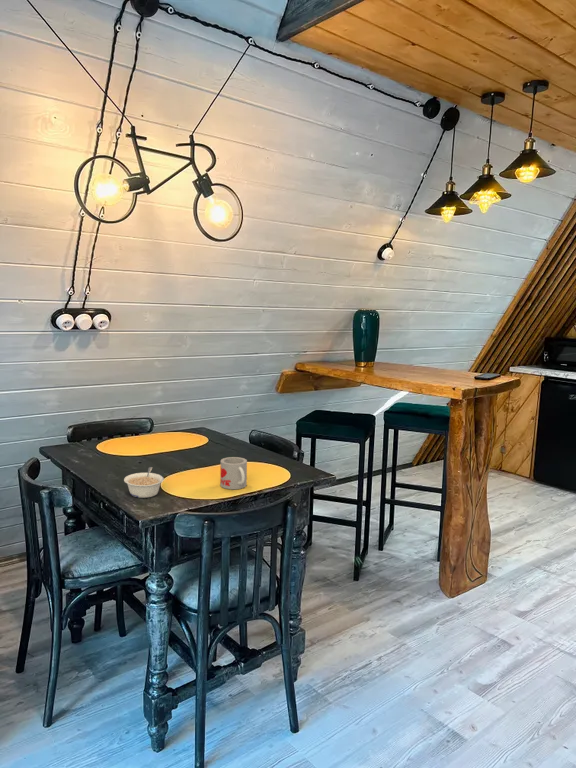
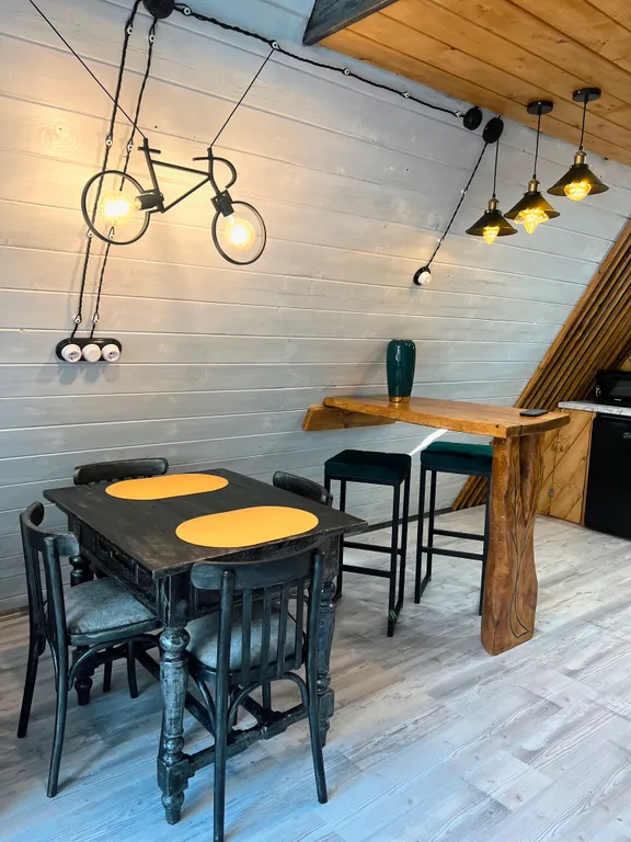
- mug [219,456,248,490]
- legume [123,466,165,499]
